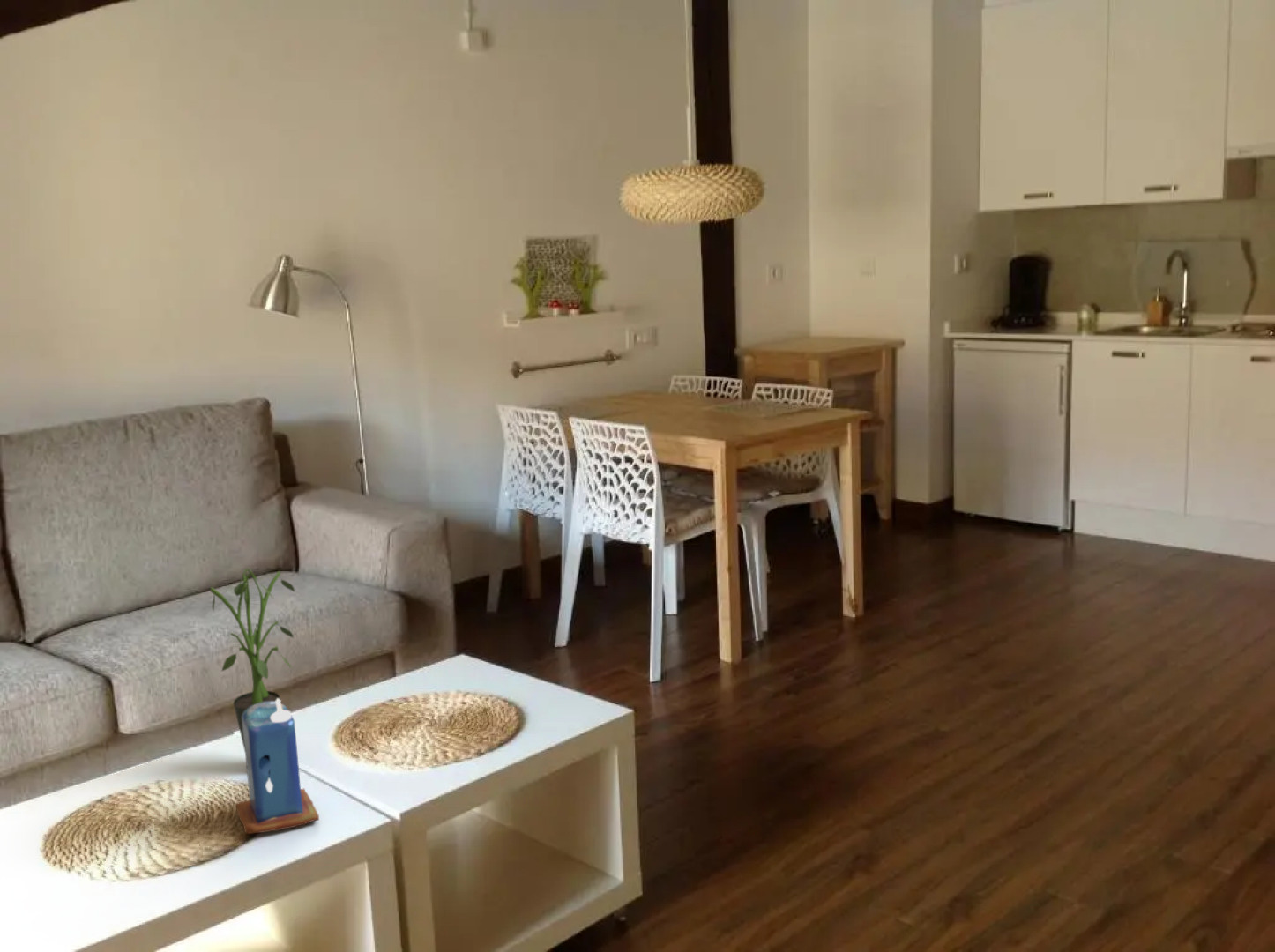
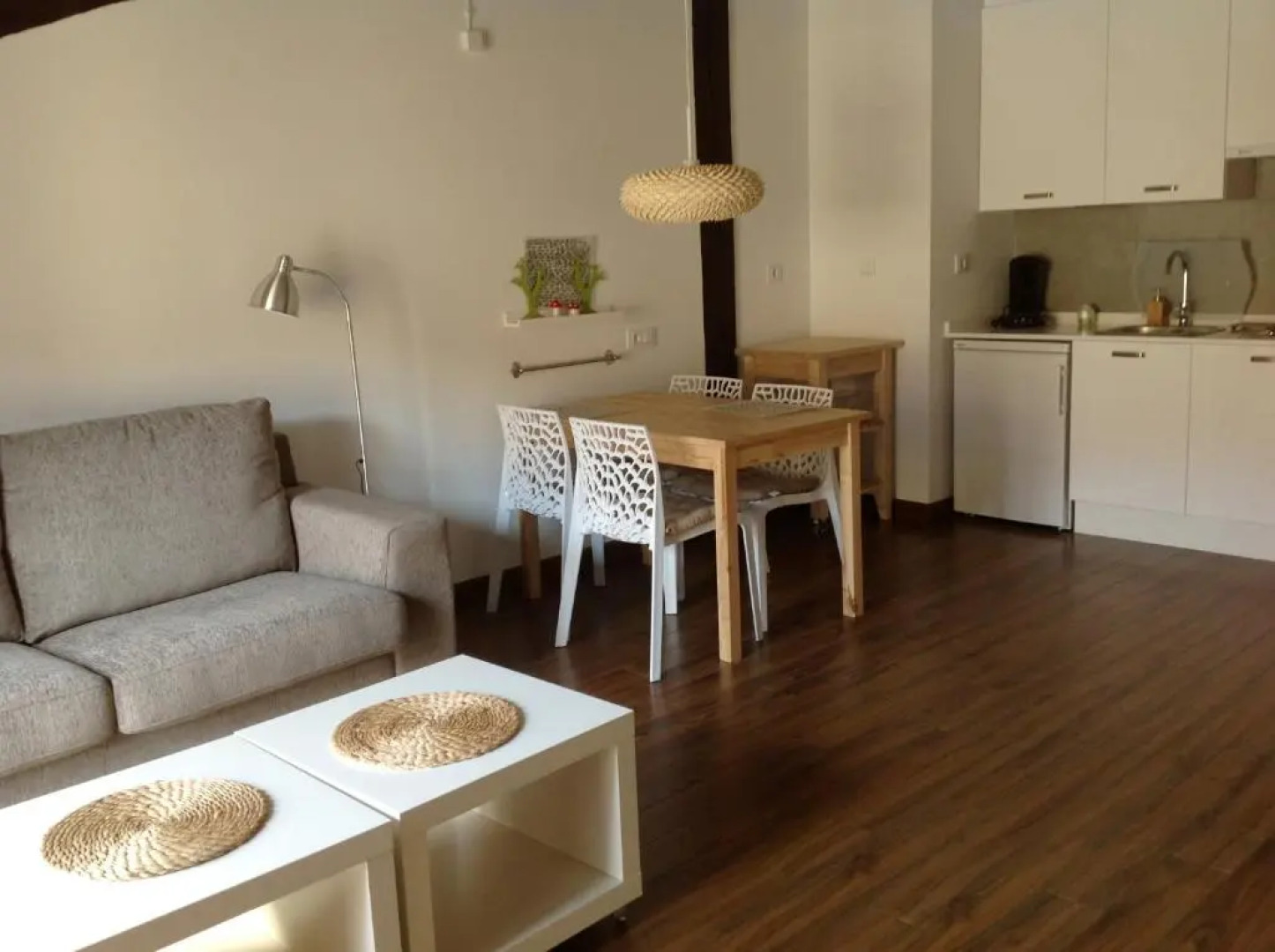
- potted plant [210,568,295,753]
- candle [235,698,320,835]
